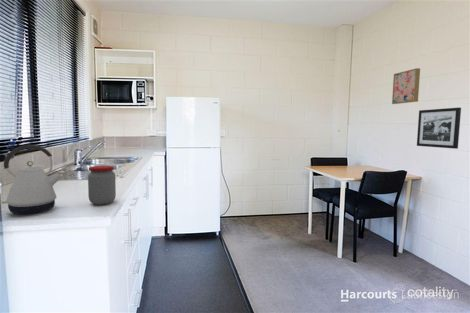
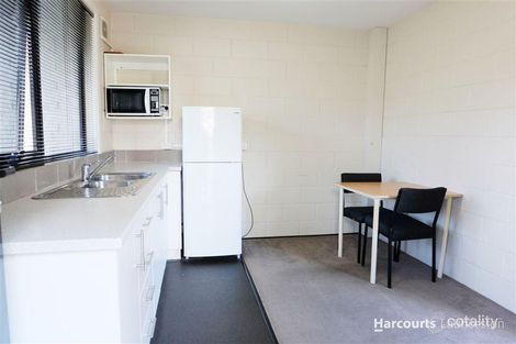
- wall art [391,67,421,105]
- picture frame [416,107,462,150]
- kettle [1,144,64,215]
- jar [87,165,117,206]
